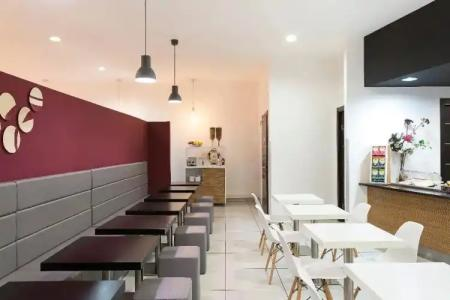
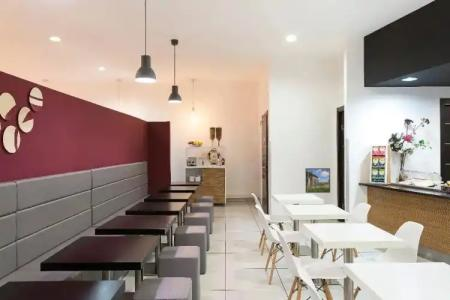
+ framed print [304,167,331,194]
